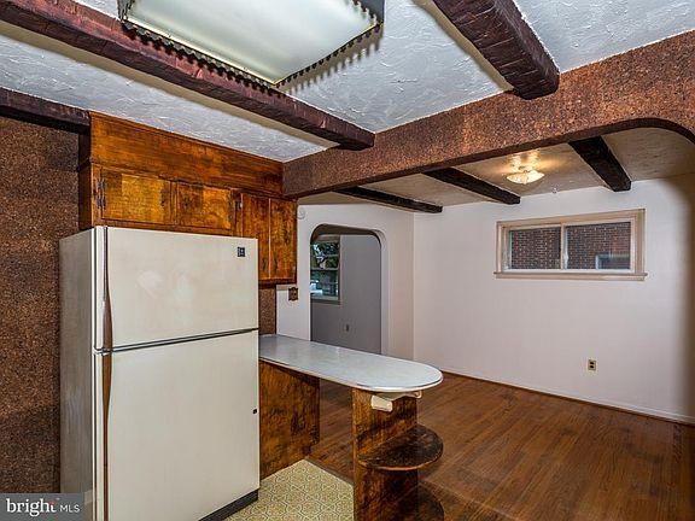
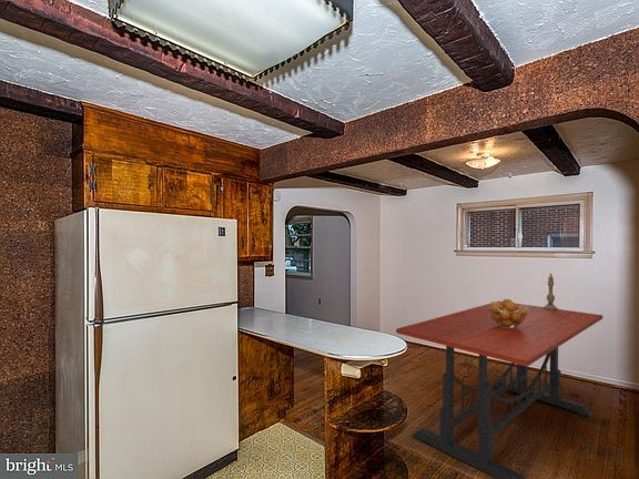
+ candlestick [541,273,560,310]
+ dining table [395,300,604,479]
+ fruit basket [488,298,528,328]
